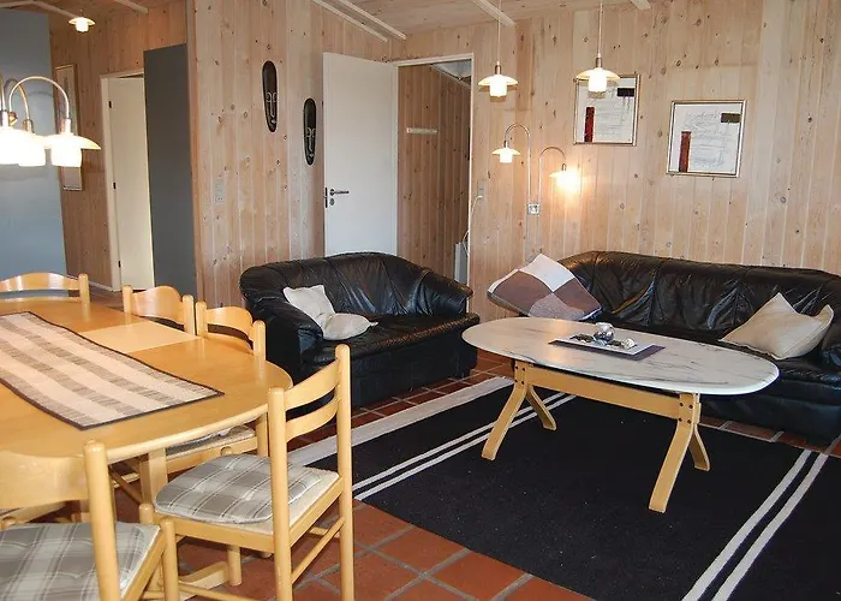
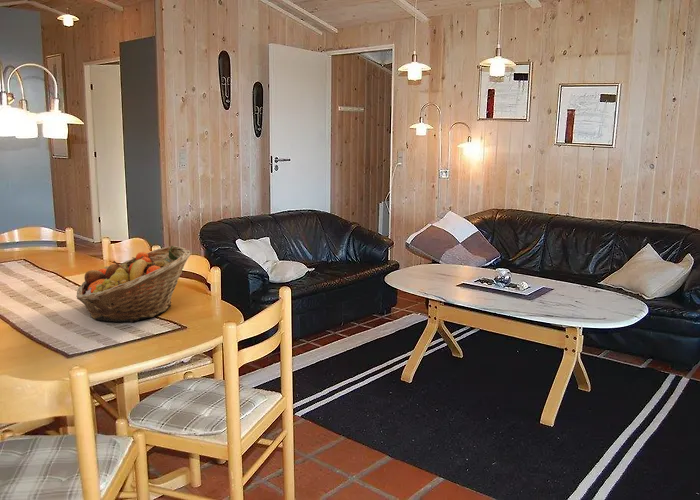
+ fruit basket [75,245,192,323]
